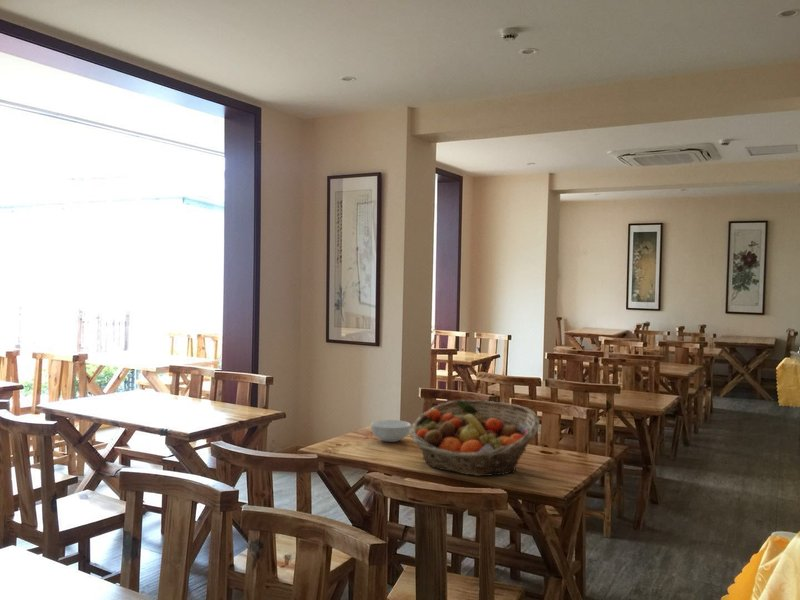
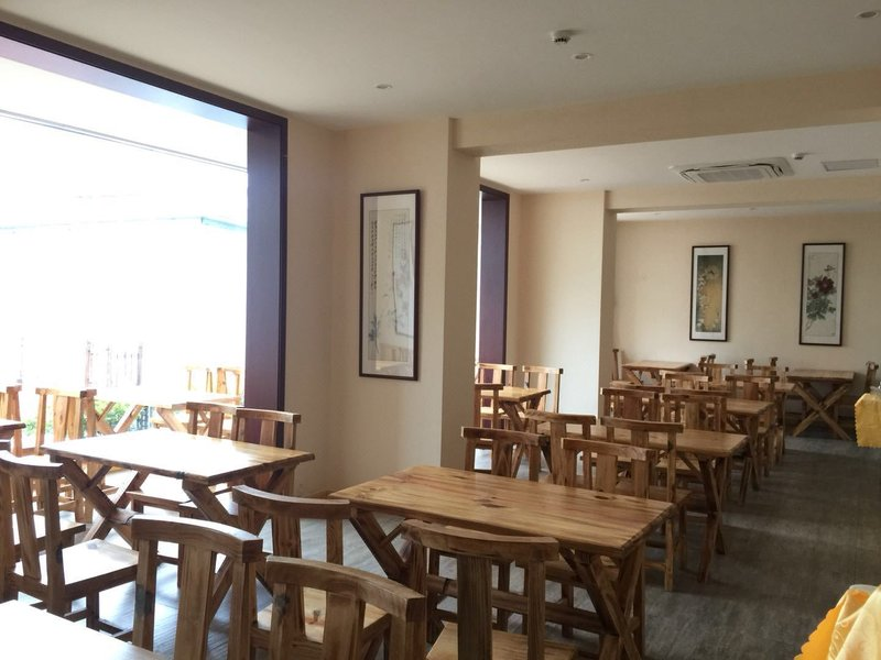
- fruit basket [408,399,540,477]
- cereal bowl [370,419,412,443]
